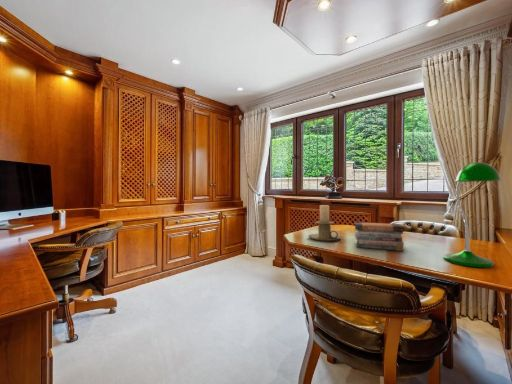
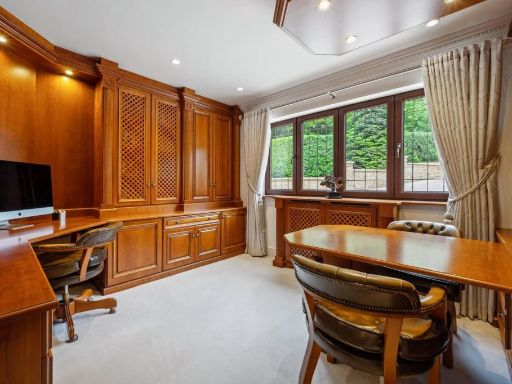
- candle holder [308,204,342,242]
- desk lamp [442,161,502,268]
- book stack [353,221,405,252]
